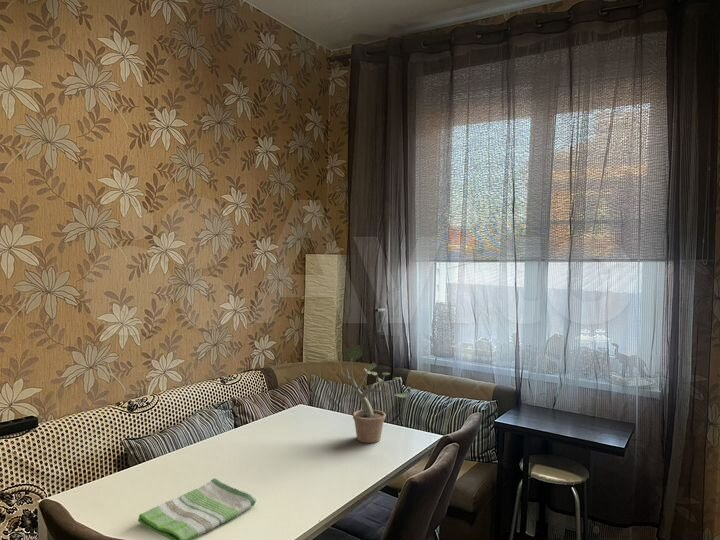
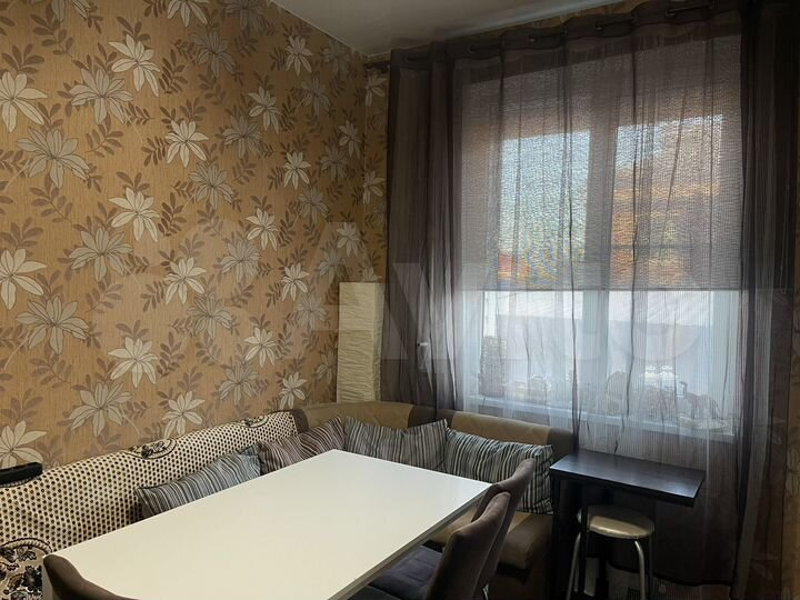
- potted plant [321,344,410,444]
- dish towel [137,477,257,540]
